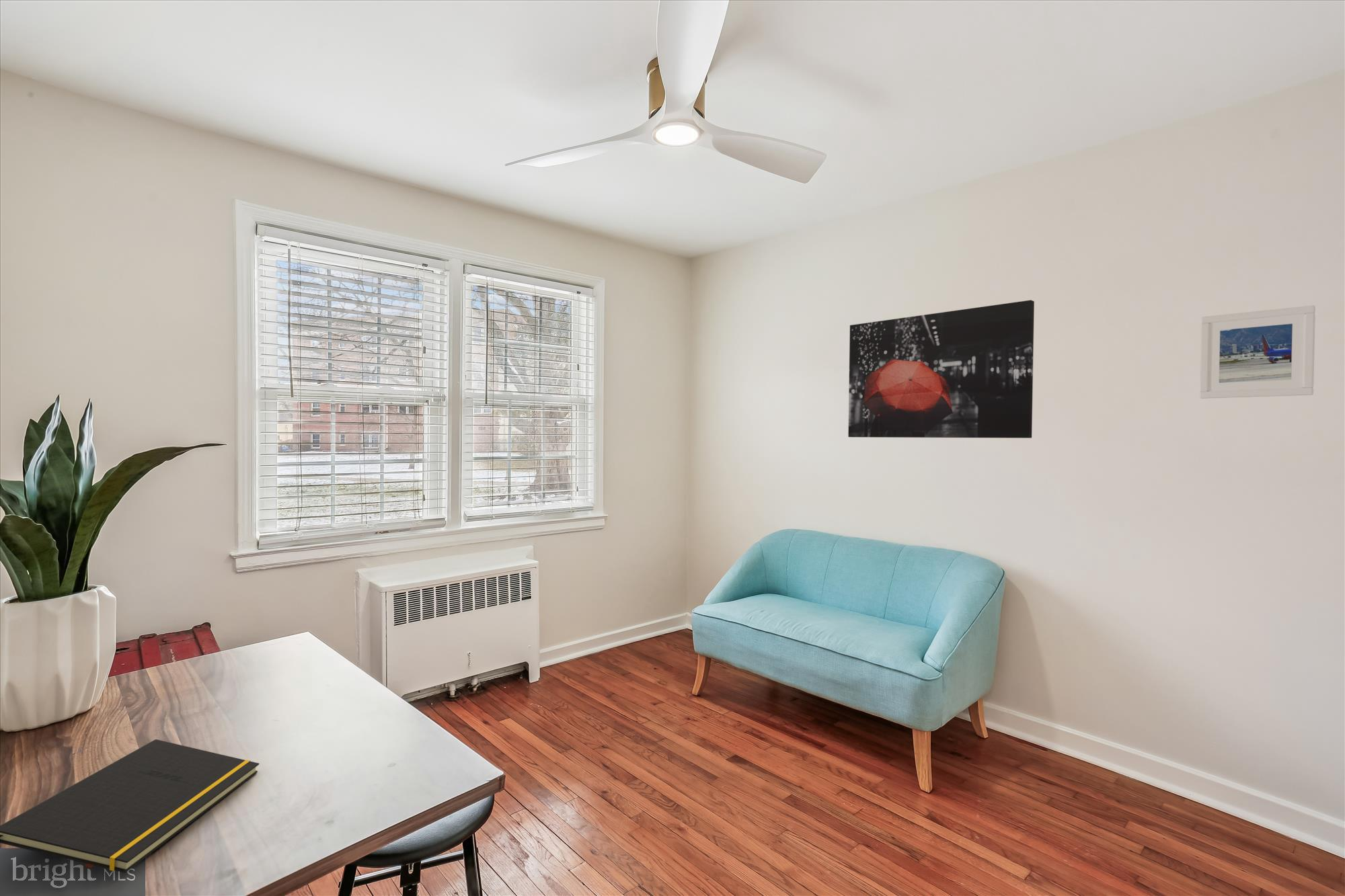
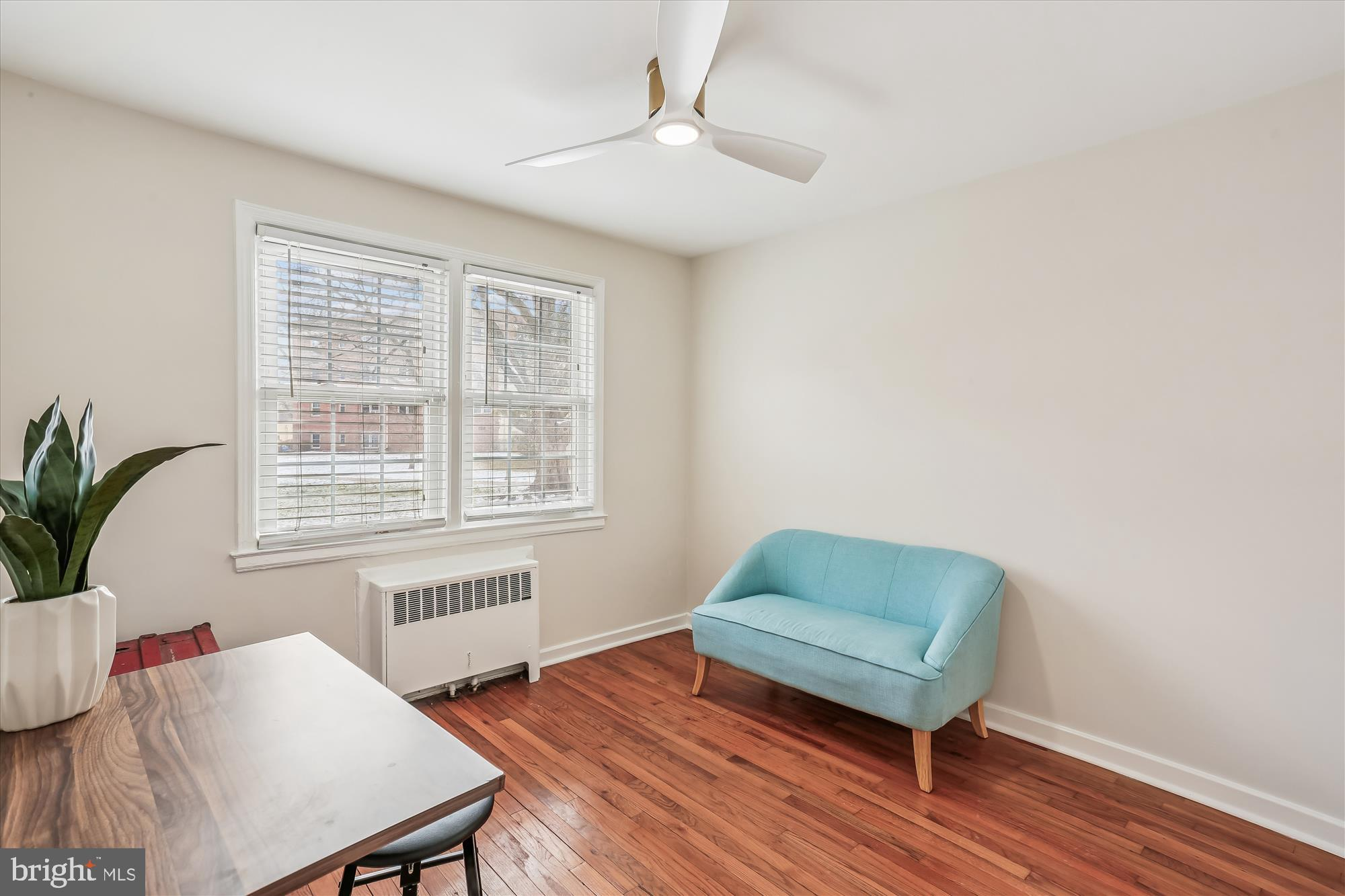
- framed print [1199,305,1316,399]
- wall art [847,299,1035,439]
- notepad [0,739,260,873]
